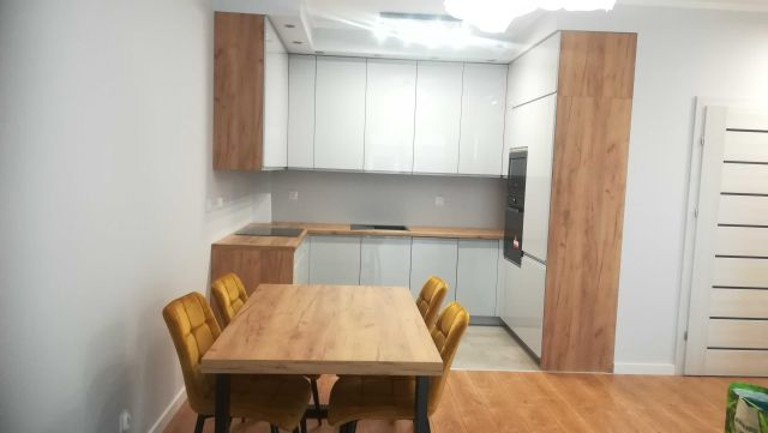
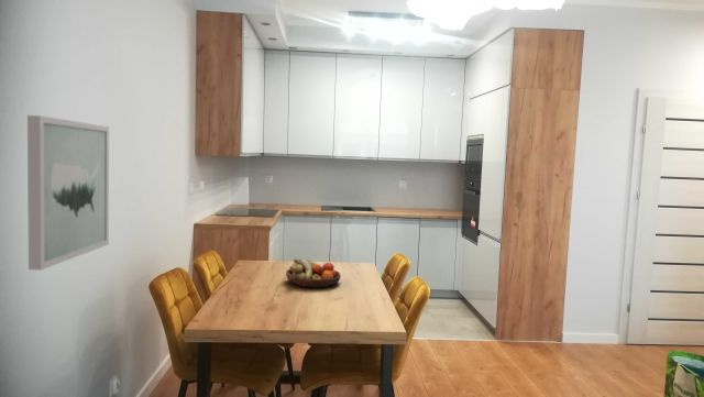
+ fruit bowl [285,257,342,289]
+ wall art [26,114,110,272]
